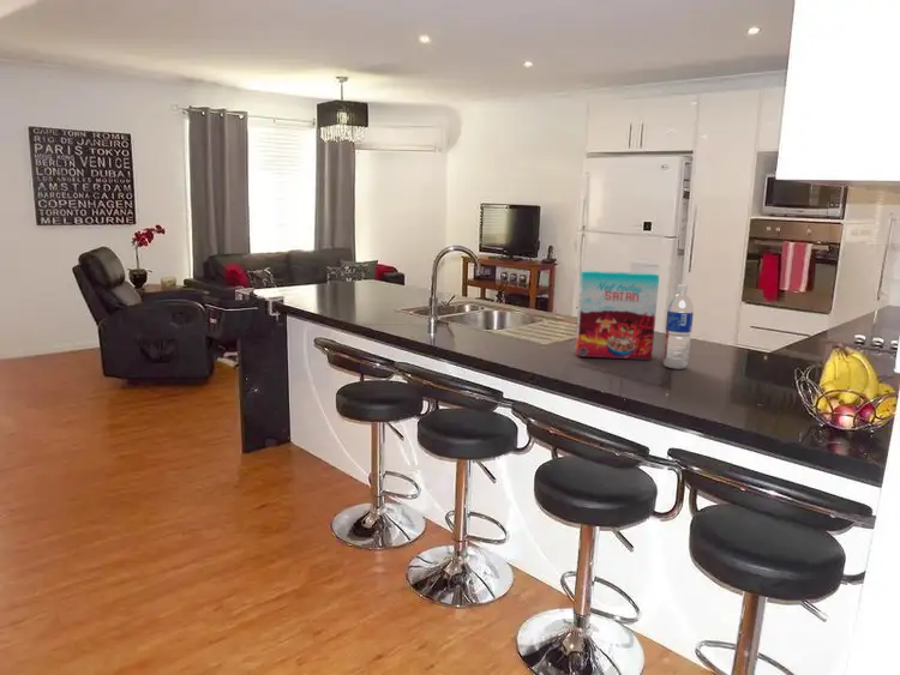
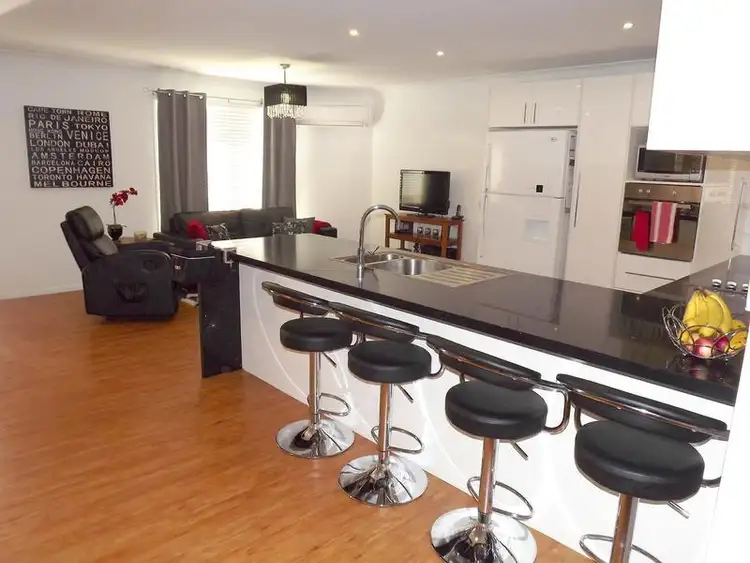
- cereal box [574,269,660,361]
- water bottle [662,283,695,370]
